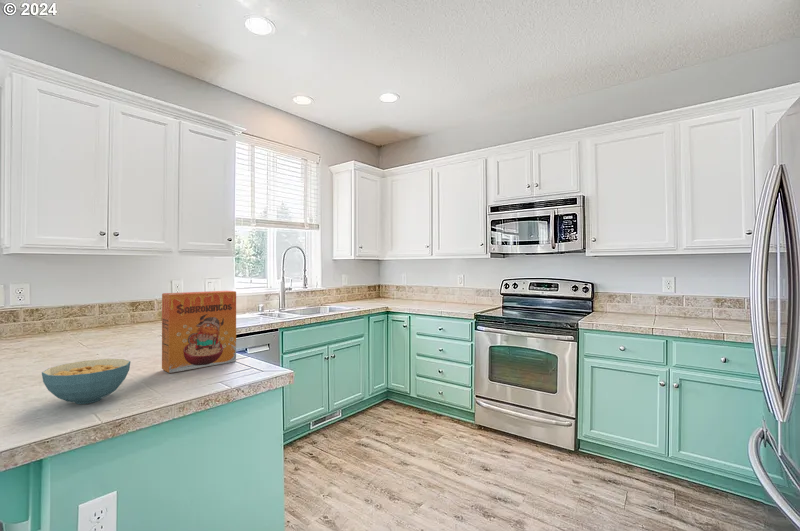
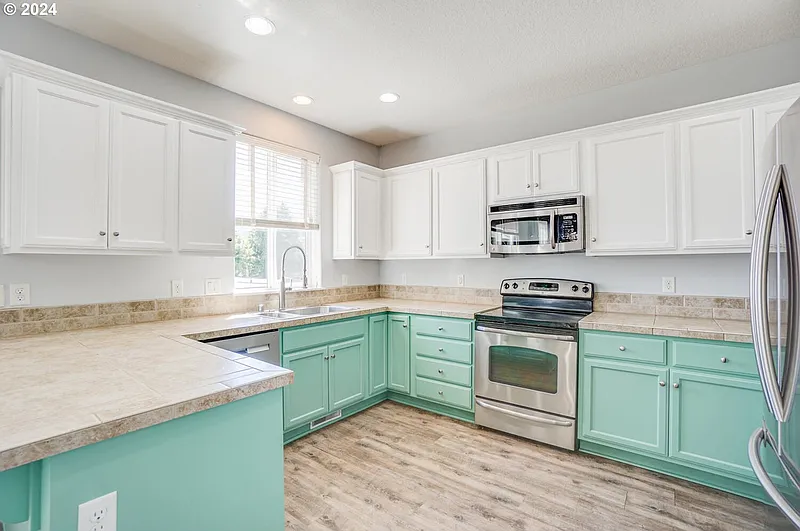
- cereal bowl [41,358,132,405]
- cereal box [161,290,237,374]
